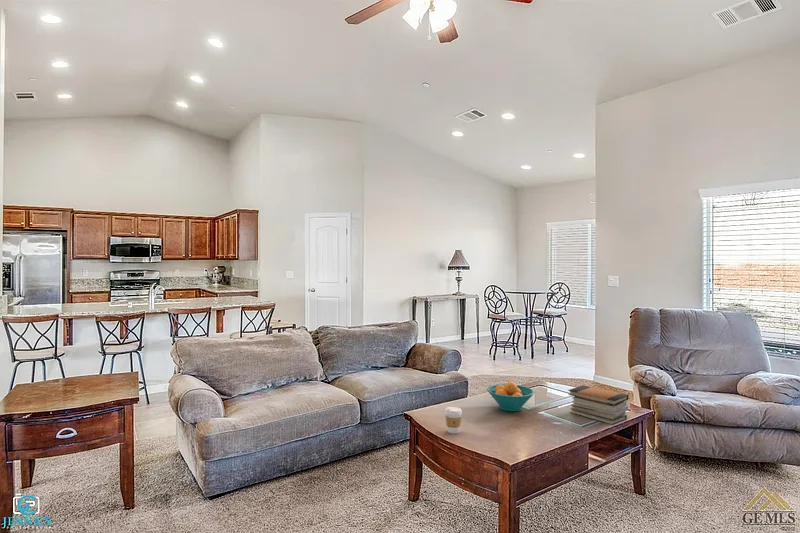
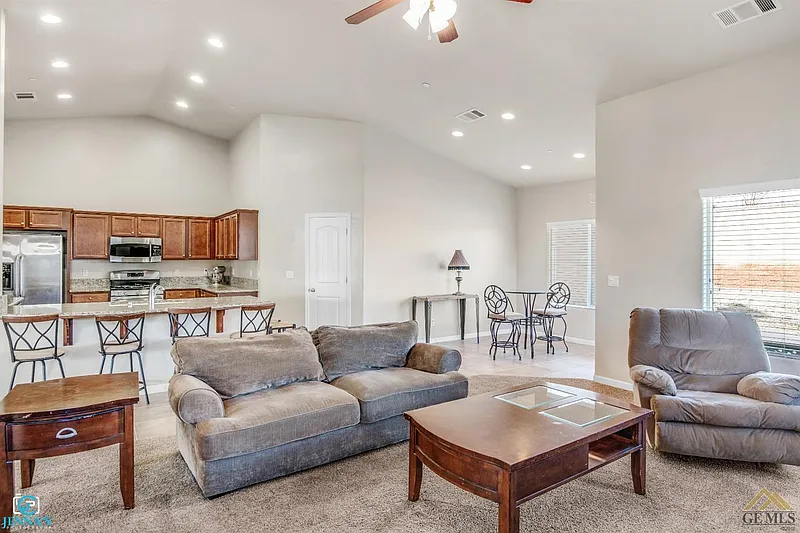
- fruit bowl [486,381,536,412]
- coffee cup [444,406,463,434]
- book stack [567,384,630,426]
